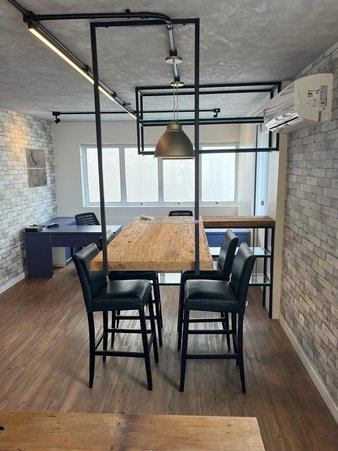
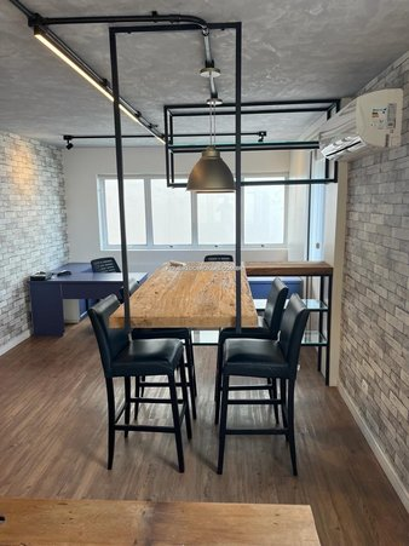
- wall art [25,148,48,189]
